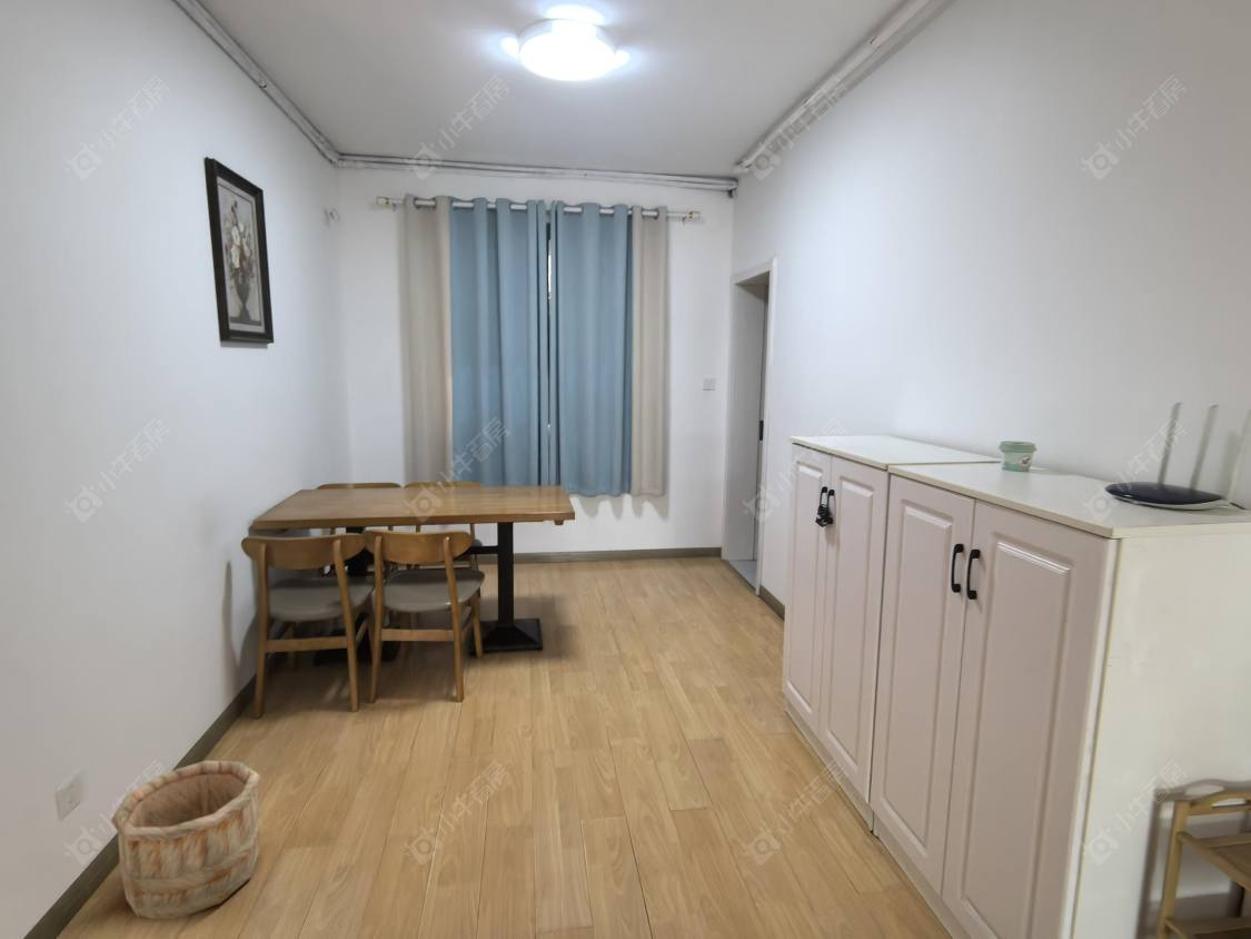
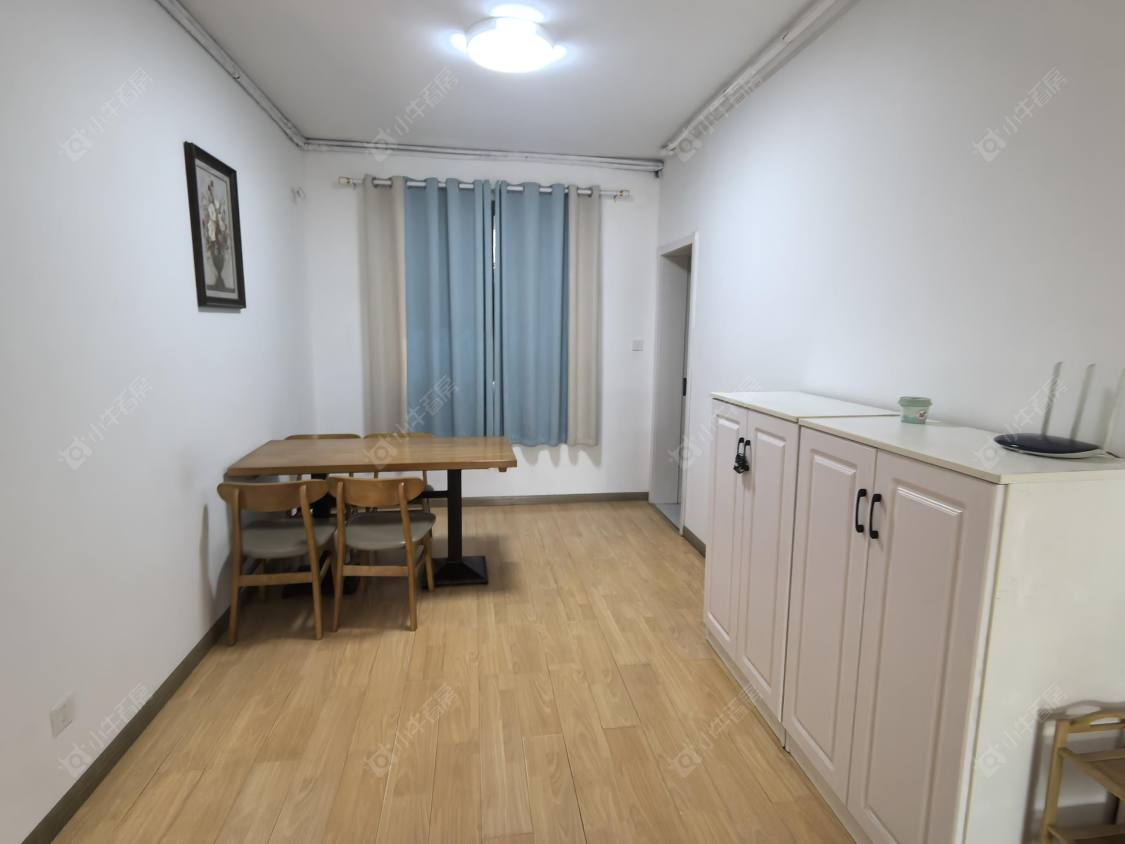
- wooden bucket [110,760,261,920]
